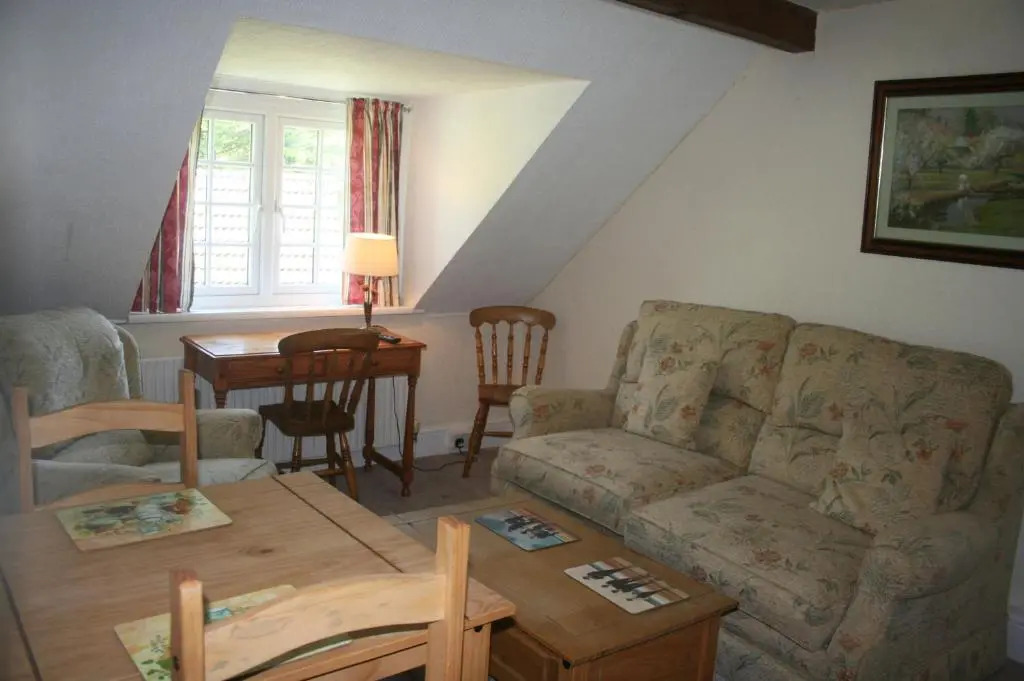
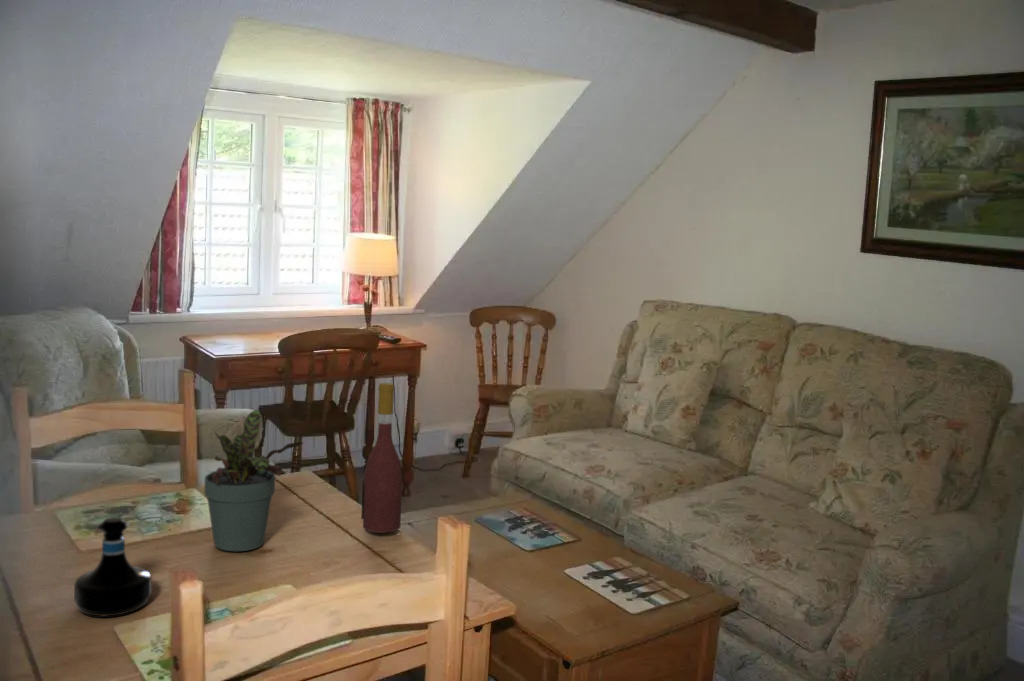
+ potted plant [204,409,304,552]
+ wine bottle [360,382,403,534]
+ tequila bottle [73,516,152,617]
